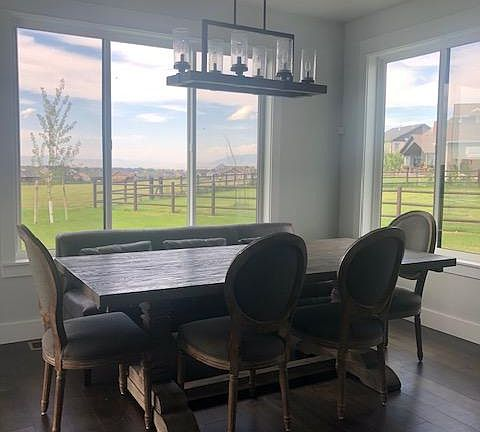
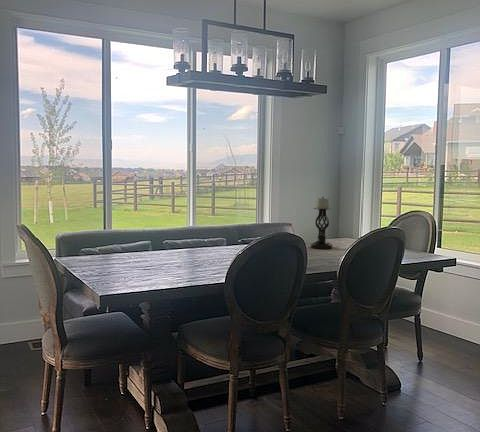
+ candle holder [310,196,334,250]
